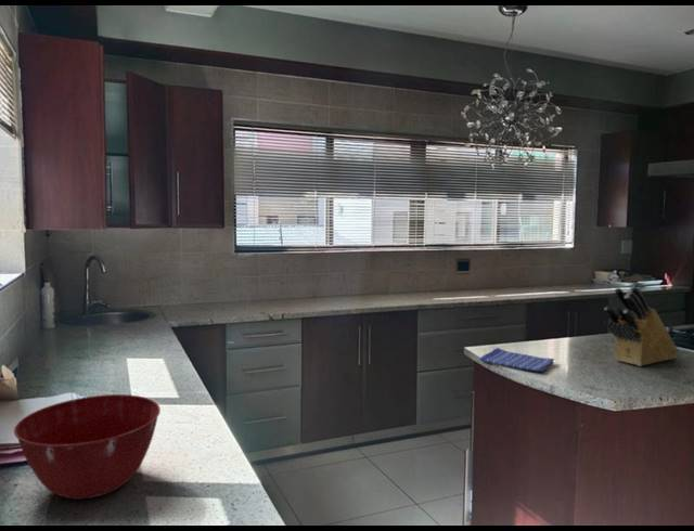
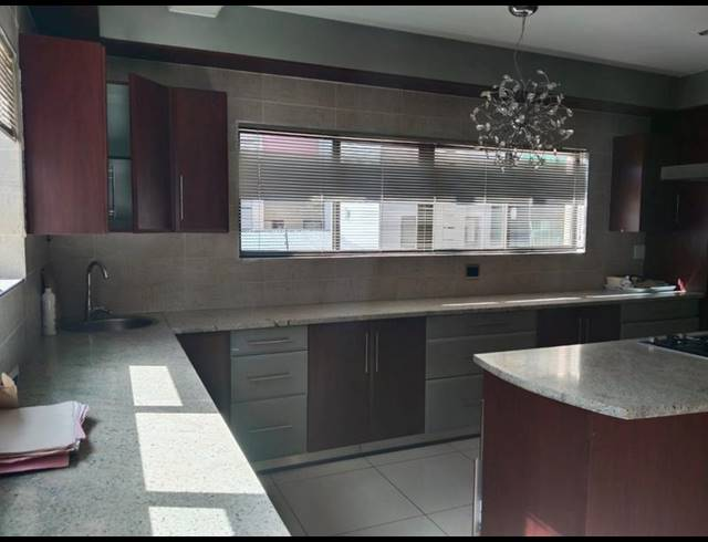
- knife block [603,285,680,367]
- mixing bowl [13,393,162,501]
- dish towel [479,347,555,373]
